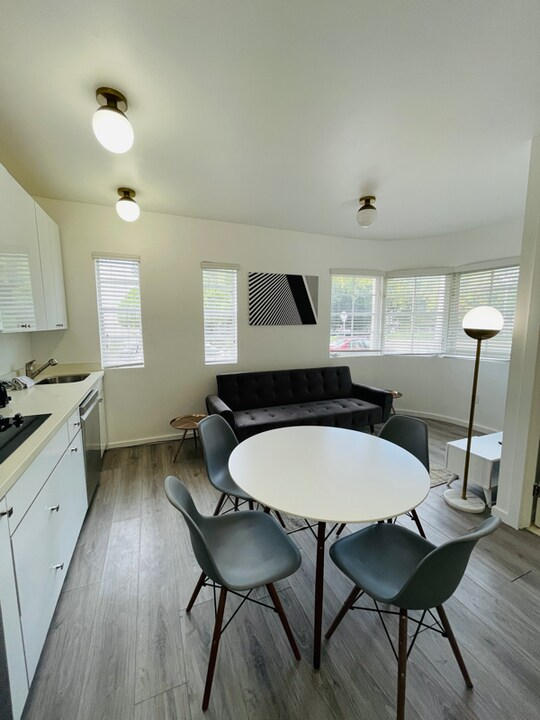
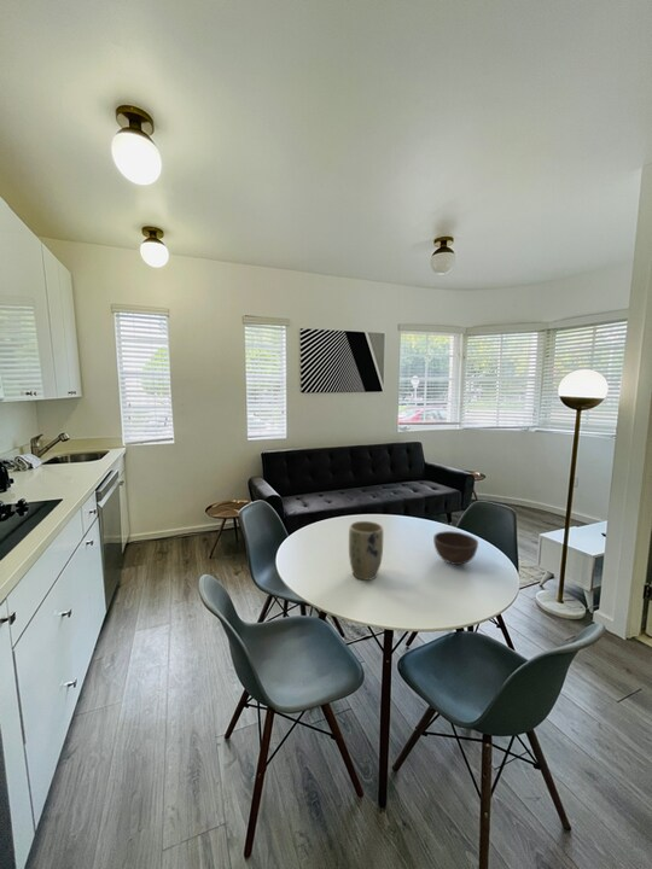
+ plant pot [348,520,384,582]
+ bowl [432,530,479,566]
